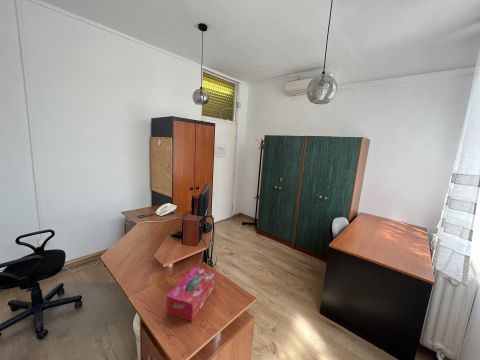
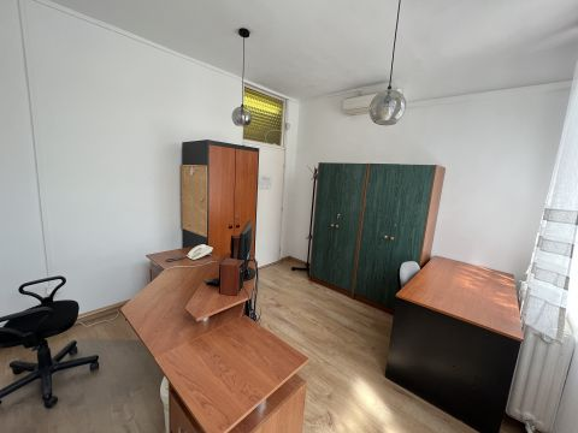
- tissue box [166,266,217,322]
